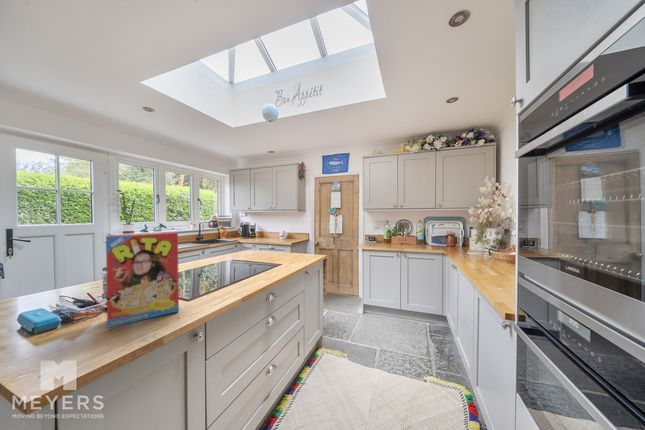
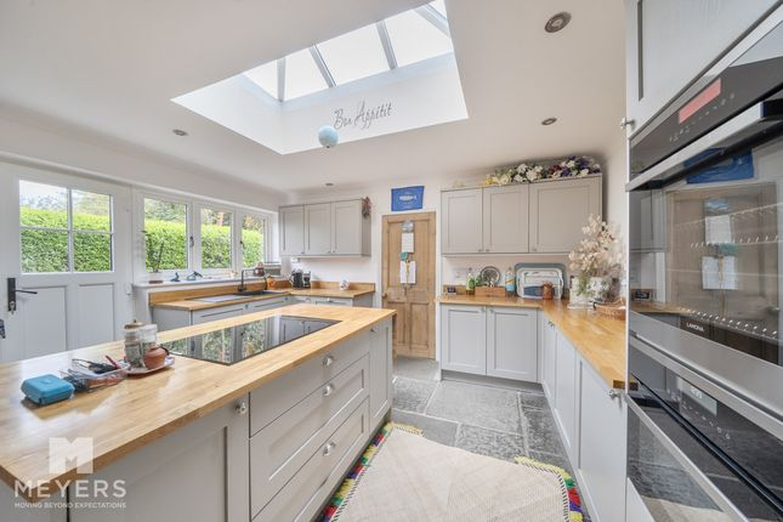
- cereal box [105,231,180,329]
